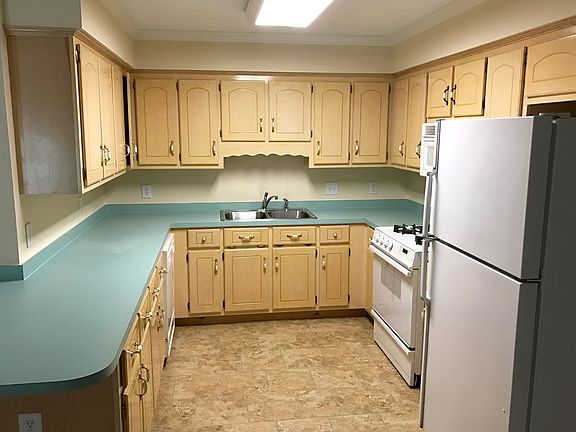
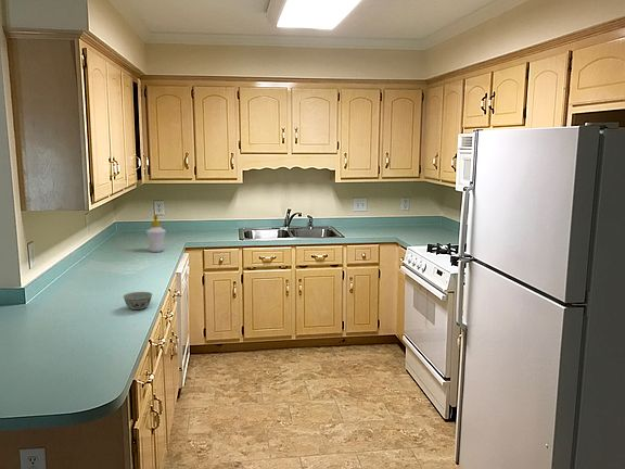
+ bowl [122,291,153,310]
+ soap bottle [145,213,167,253]
